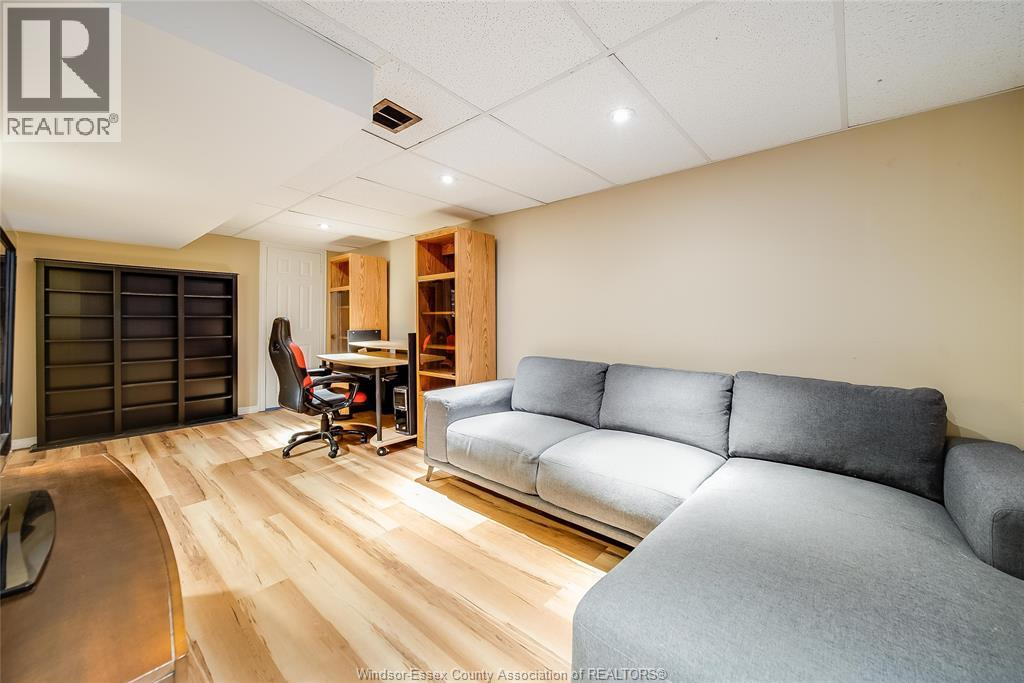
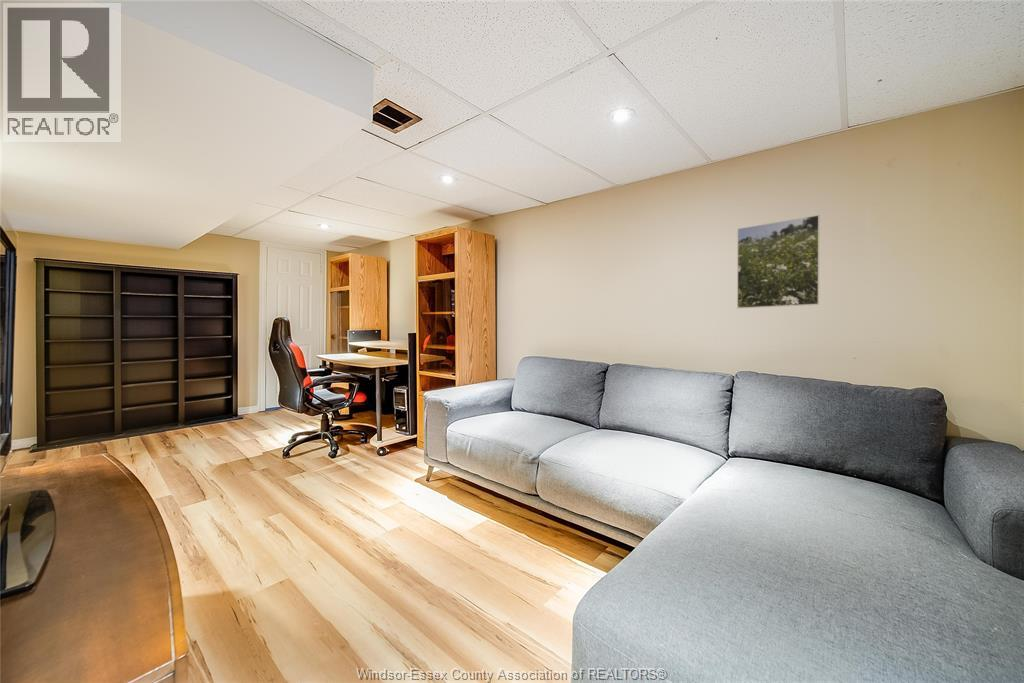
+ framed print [736,214,820,310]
